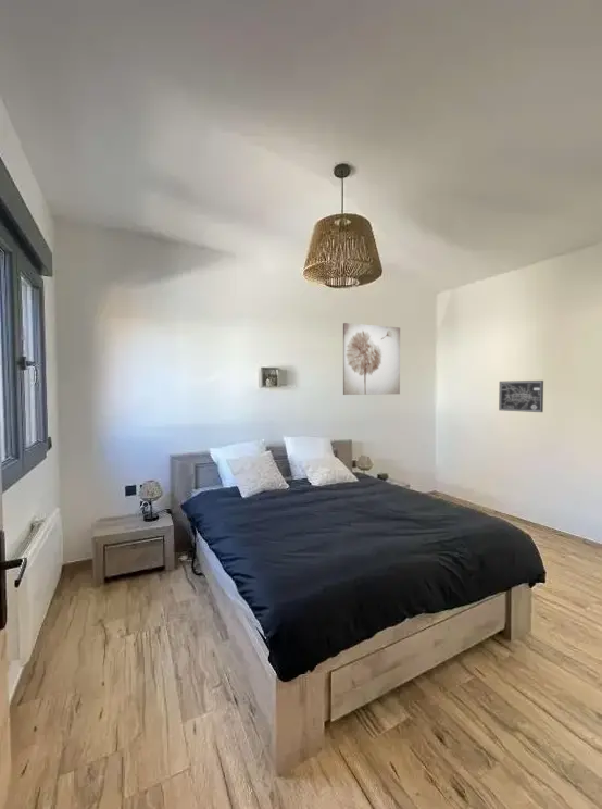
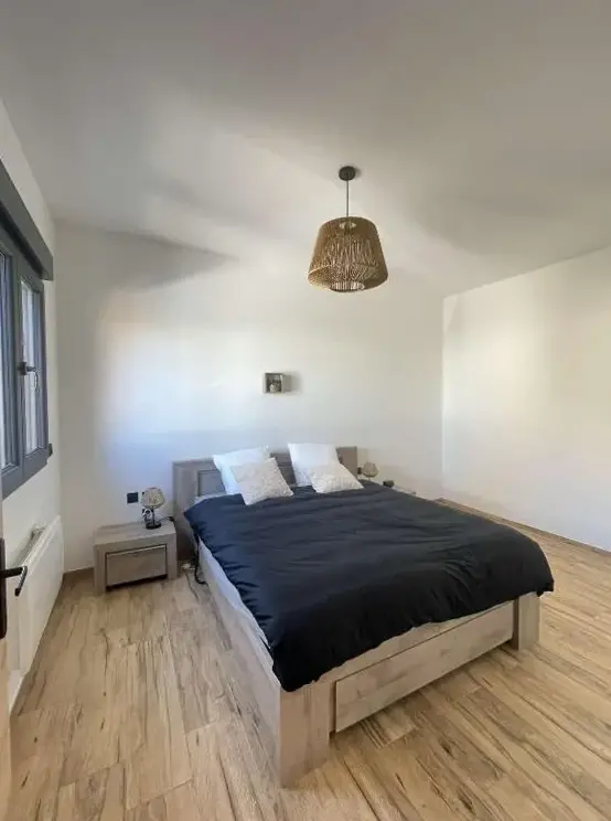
- wall art [498,379,544,413]
- wall art [342,322,401,396]
